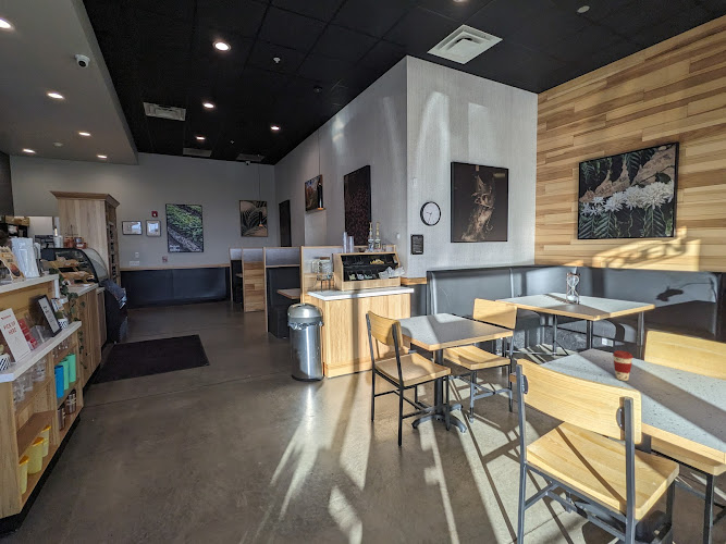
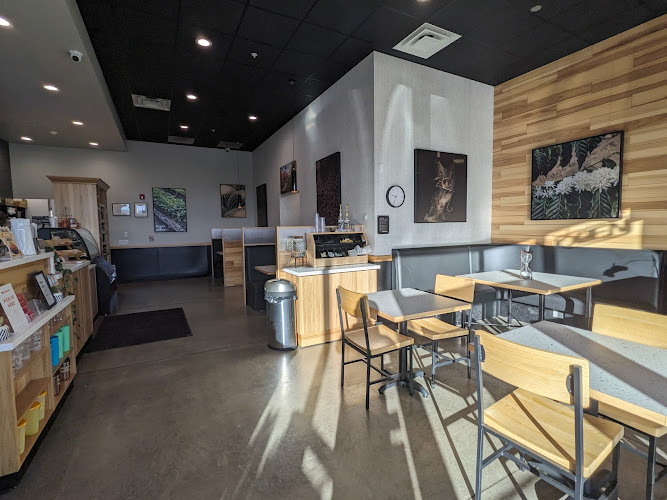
- coffee cup [612,350,635,382]
